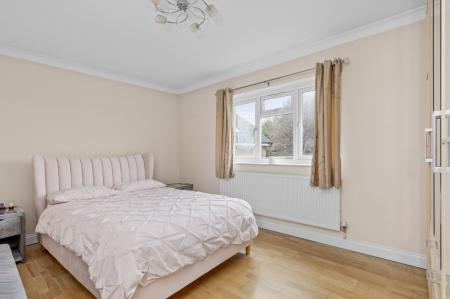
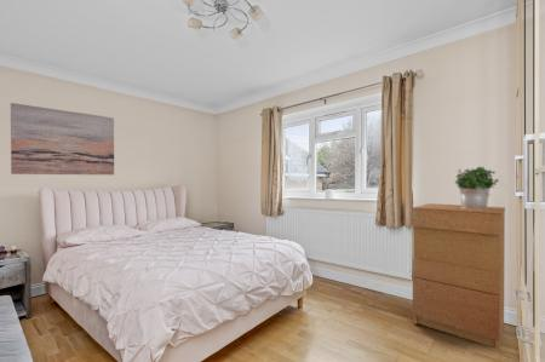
+ cabinet [412,202,506,351]
+ wall art [10,102,115,176]
+ potted plant [454,166,499,209]
